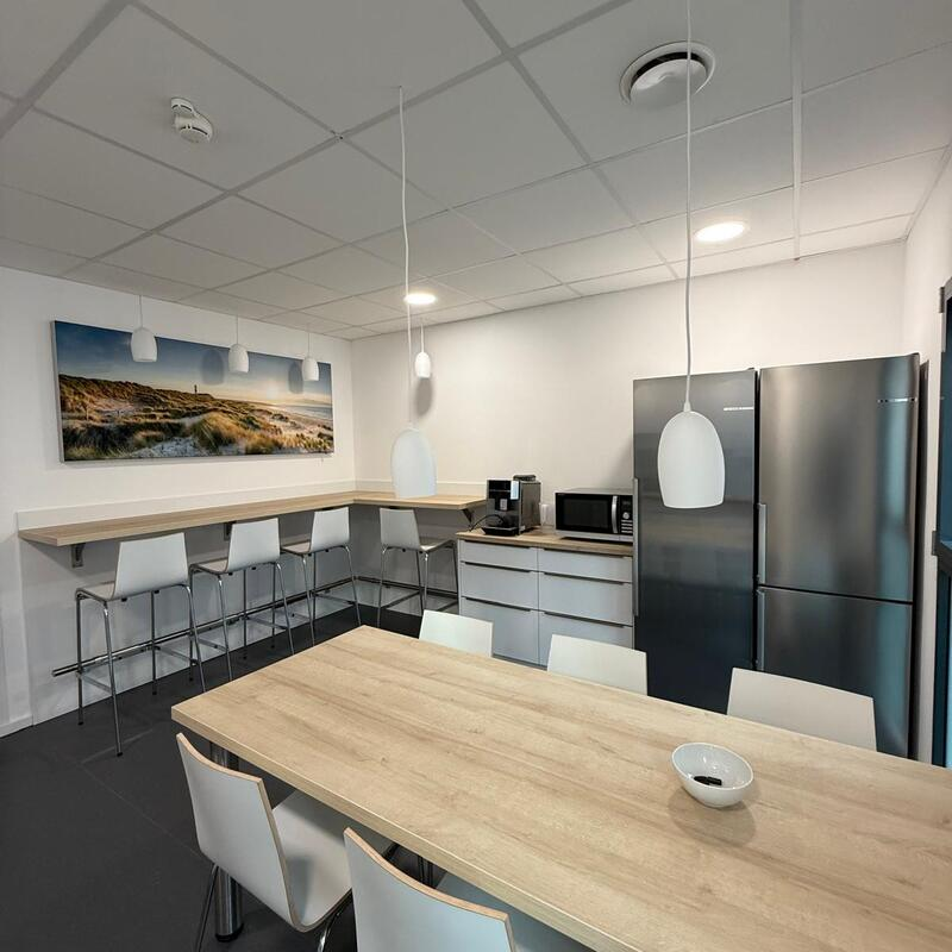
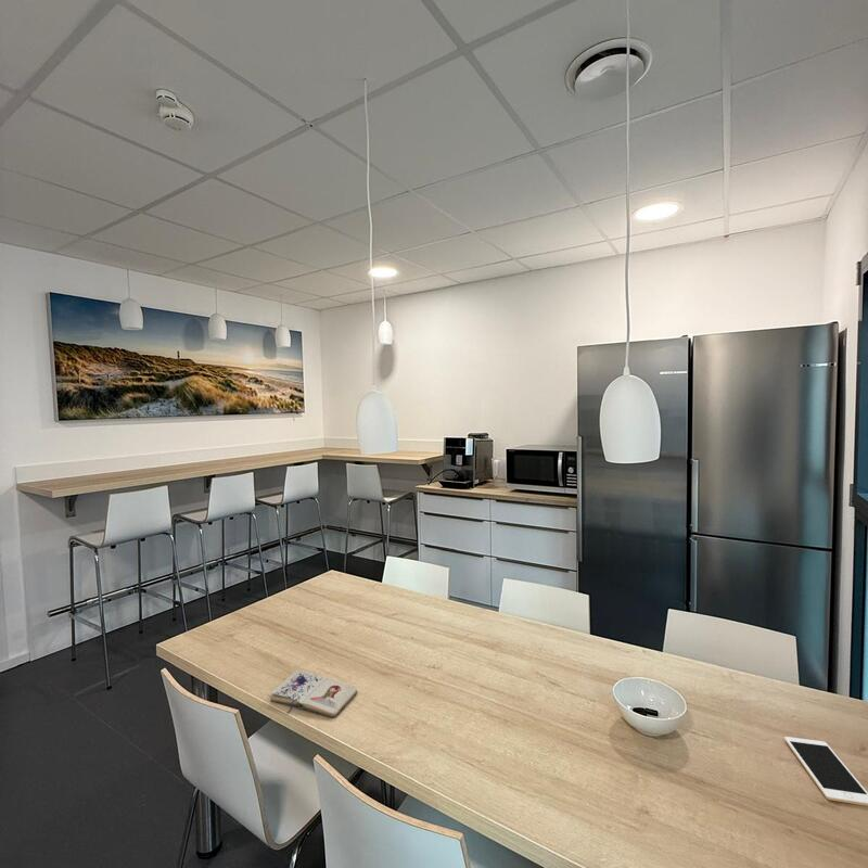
+ cell phone [783,736,868,807]
+ paperback book [269,669,358,718]
